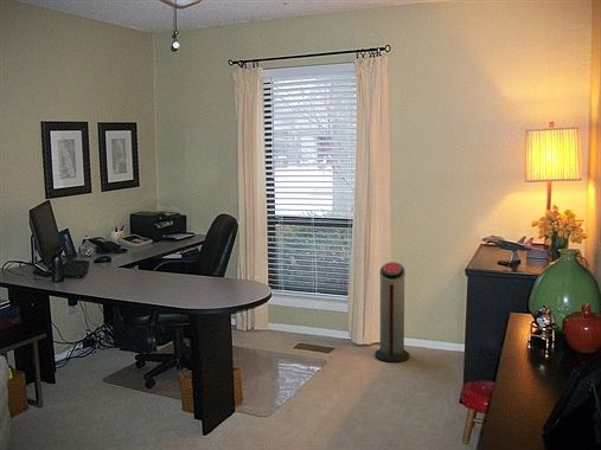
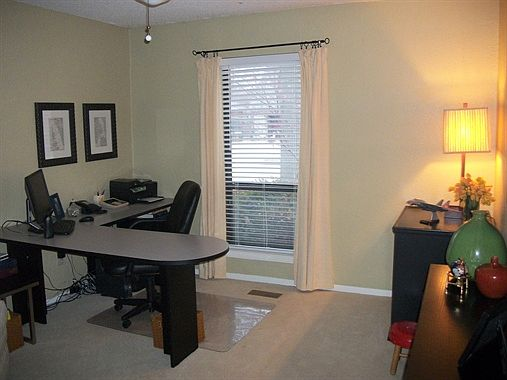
- air purifier [373,261,410,362]
